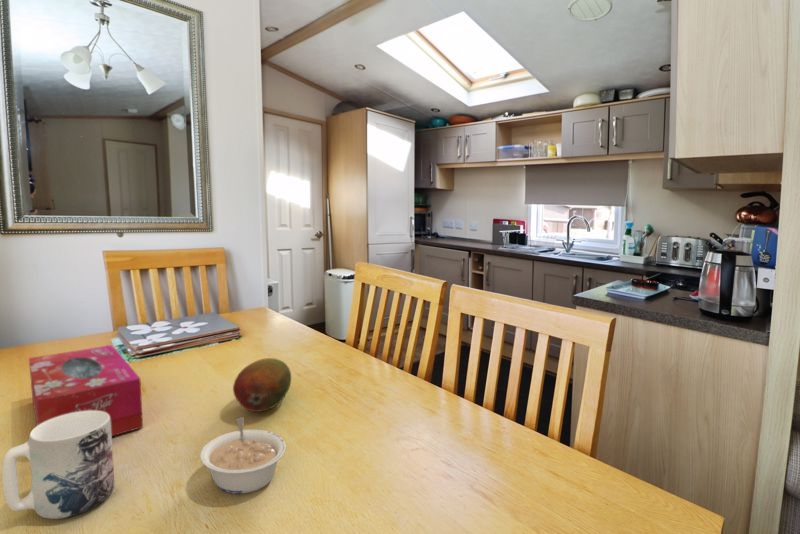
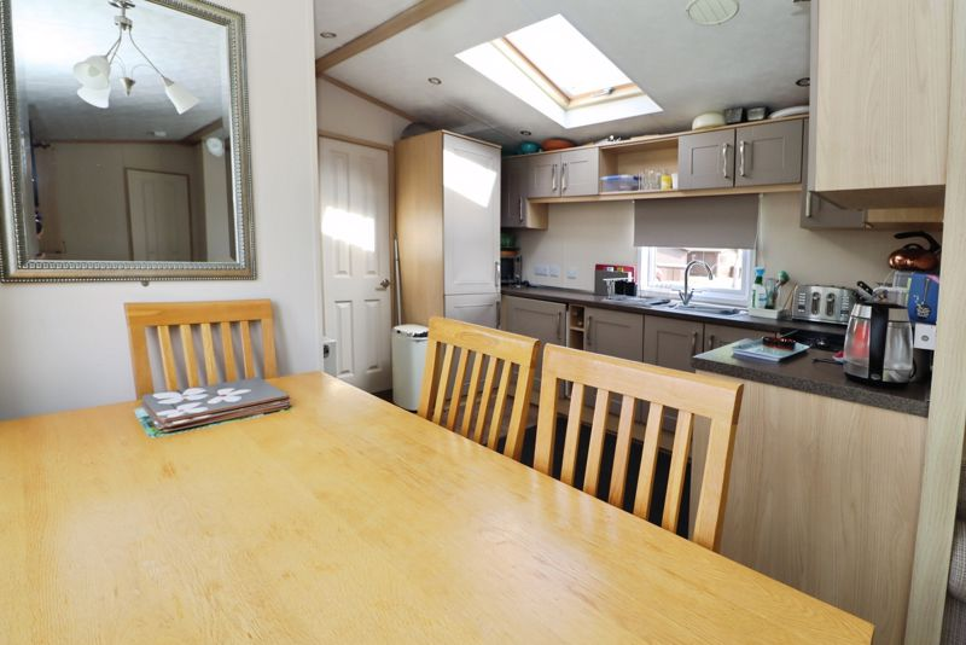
- tissue box [28,344,144,437]
- legume [199,416,287,495]
- fruit [232,357,292,413]
- mug [1,411,115,520]
